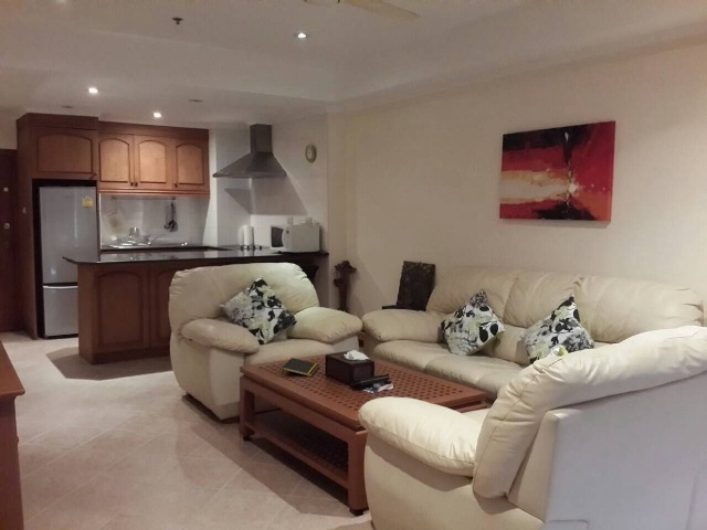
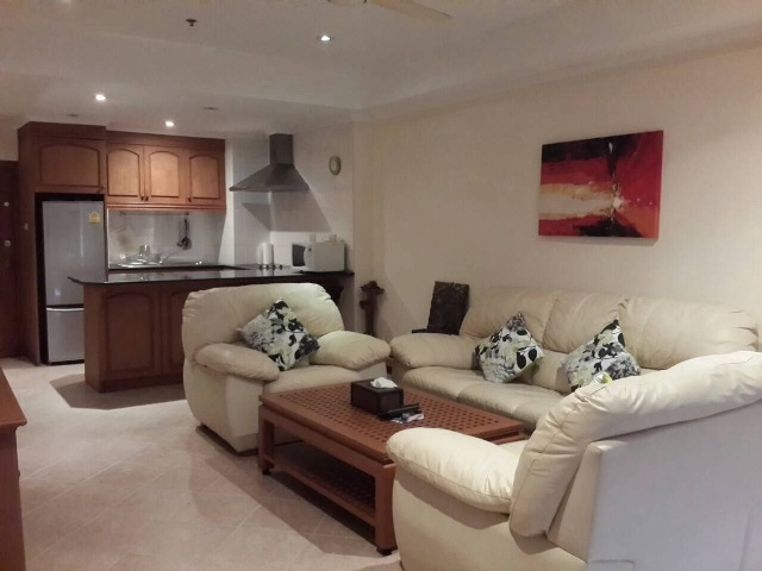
- notepad [281,357,320,378]
